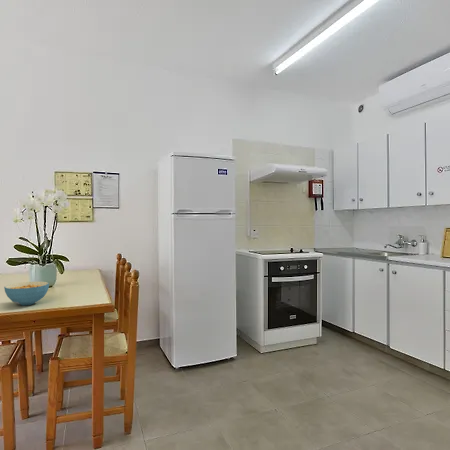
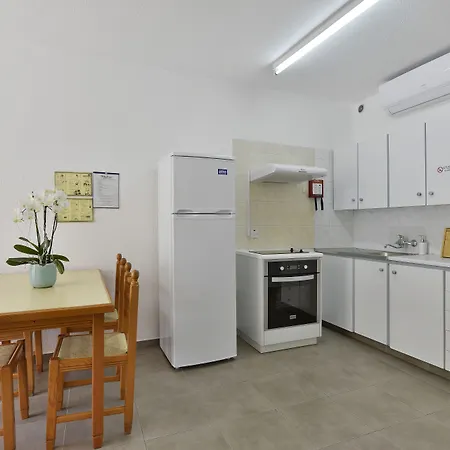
- cereal bowl [3,281,50,306]
